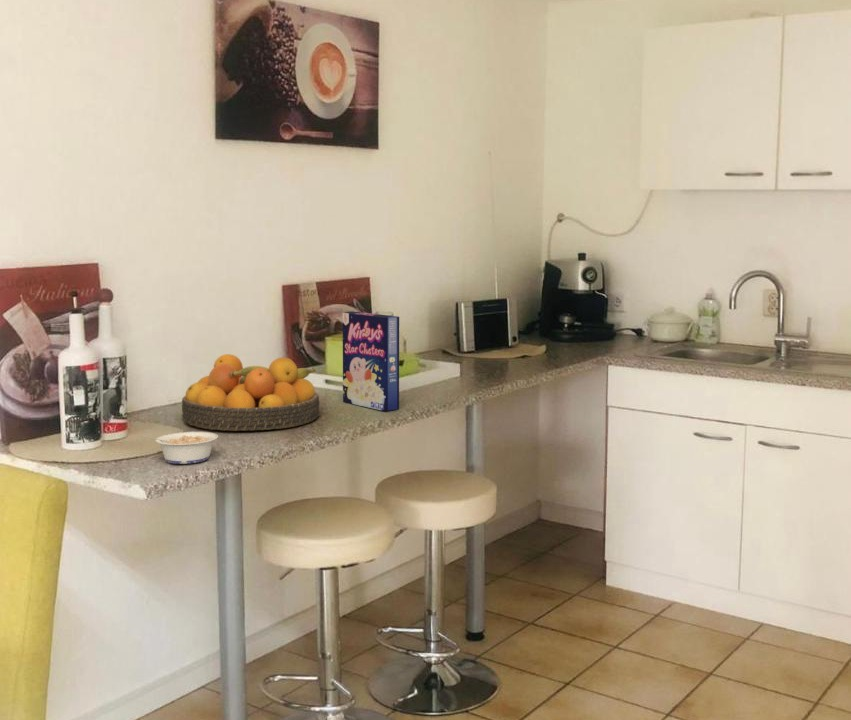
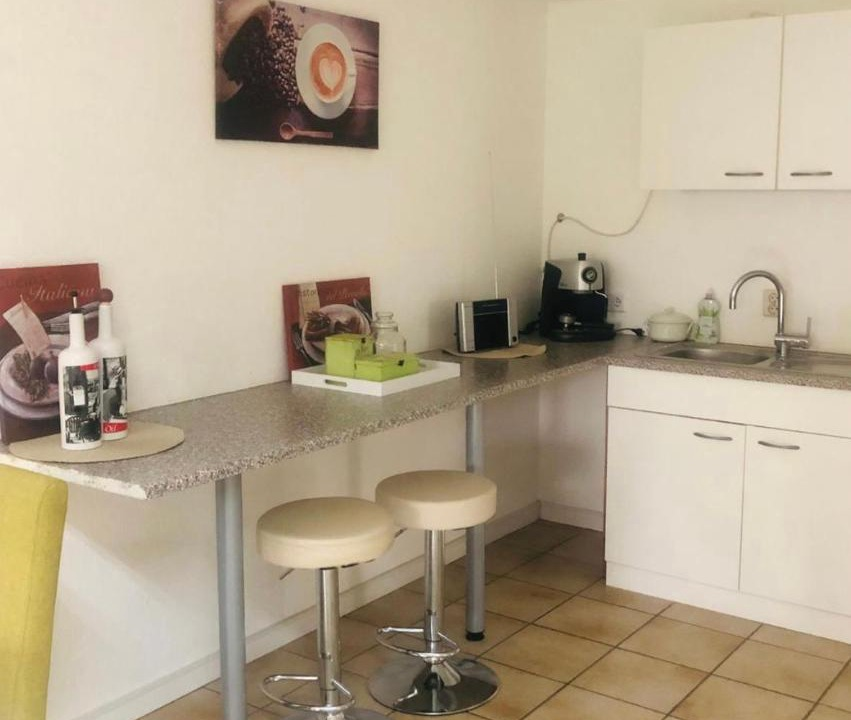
- legume [141,431,219,465]
- cereal box [342,311,400,412]
- fruit bowl [181,353,320,432]
